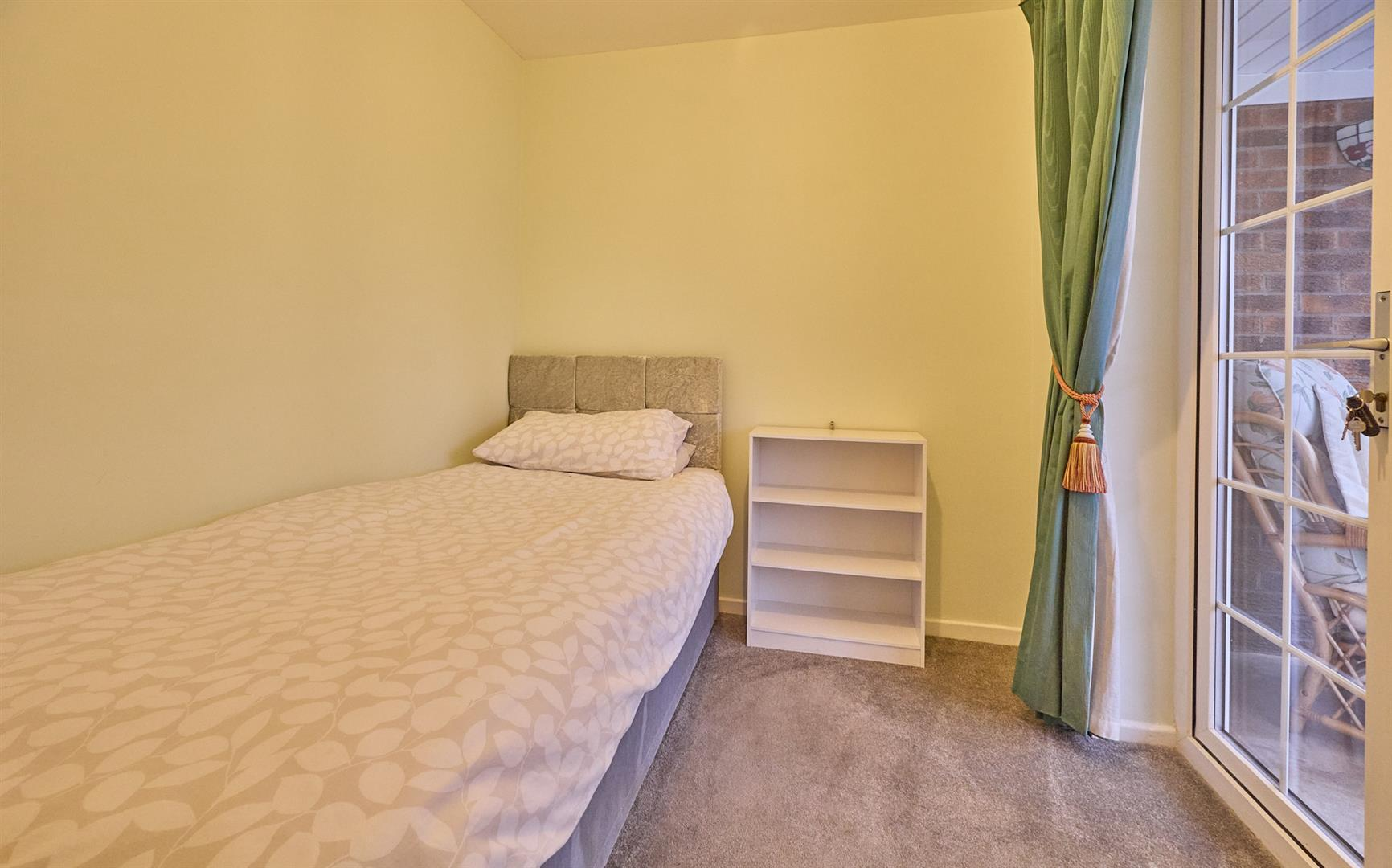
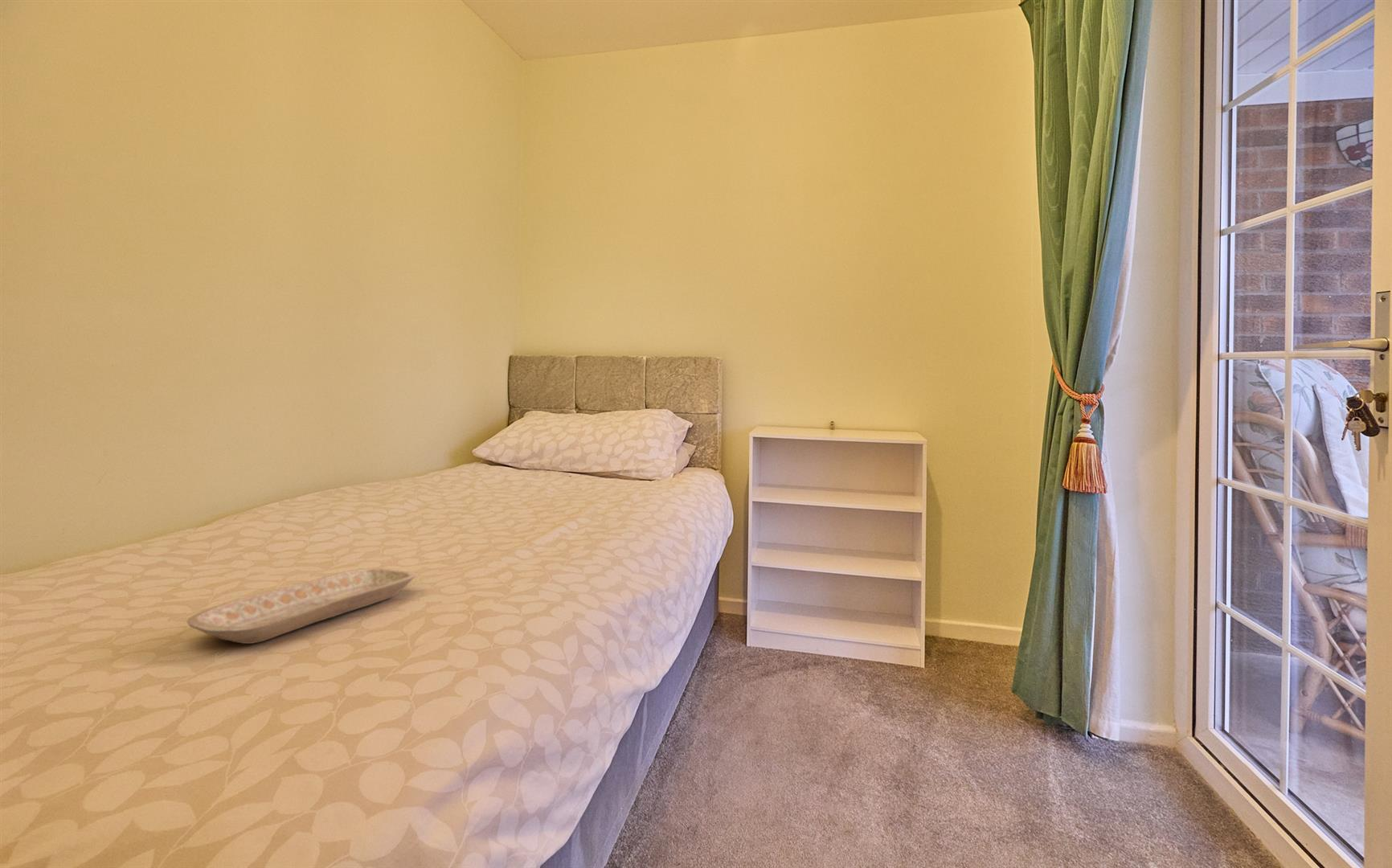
+ tray [186,567,417,645]
